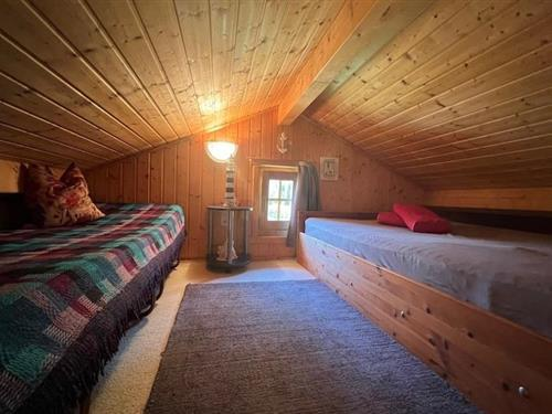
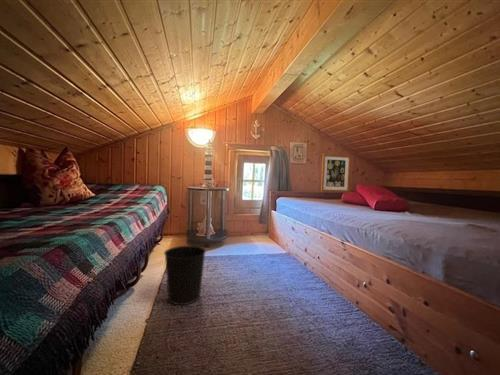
+ wall art [320,153,352,193]
+ wastebasket [163,245,207,306]
